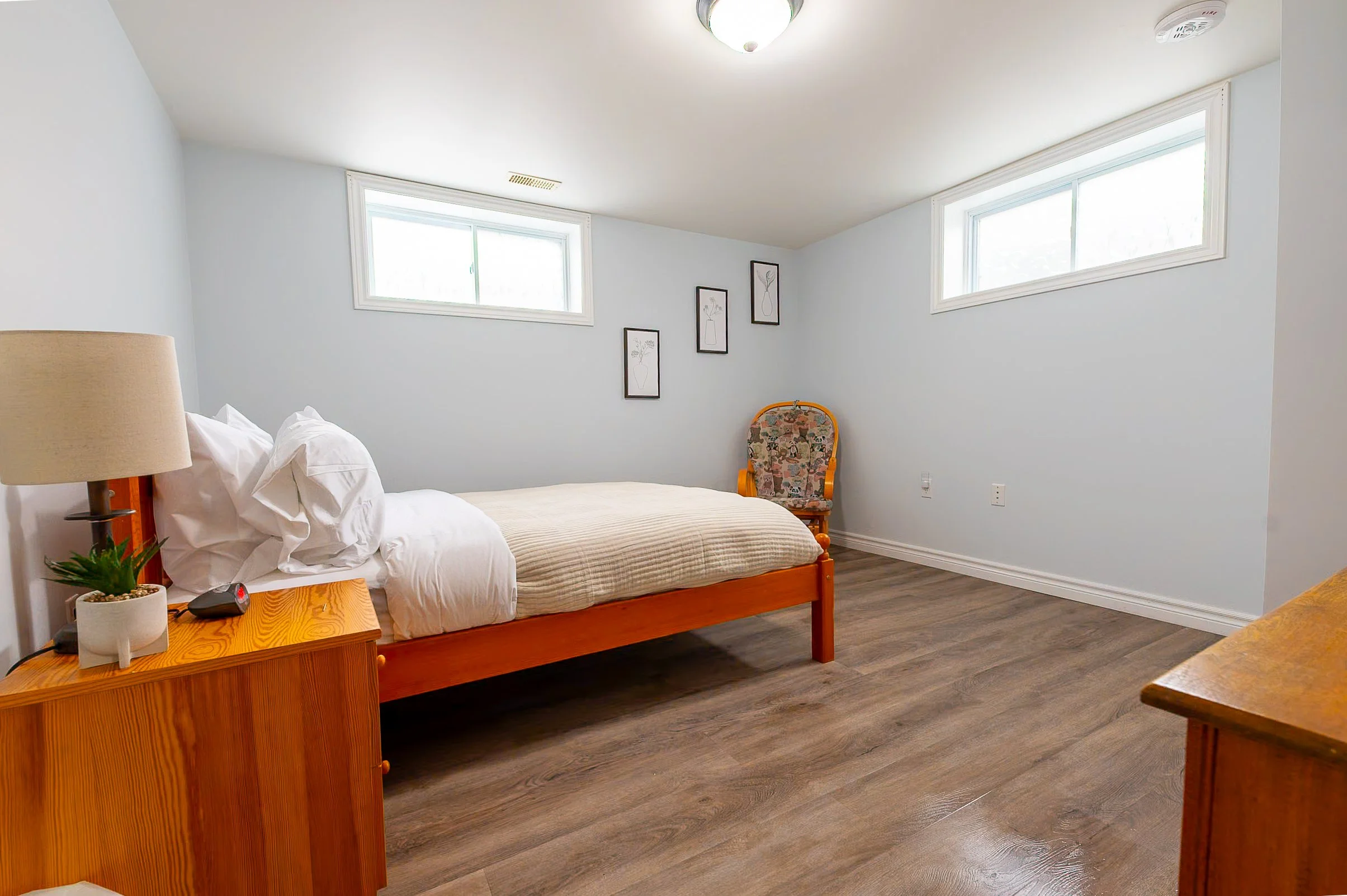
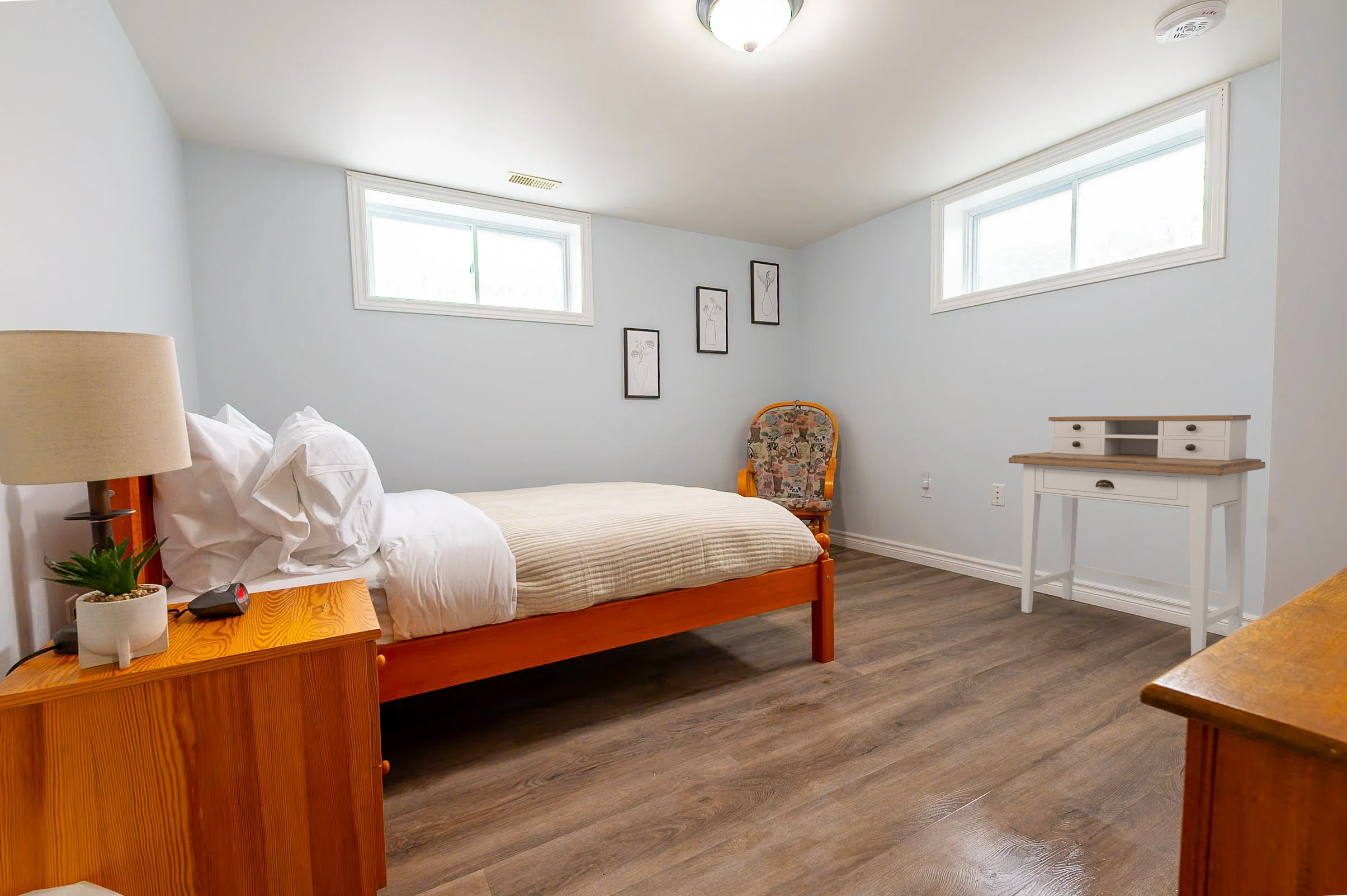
+ desk [1008,414,1266,656]
